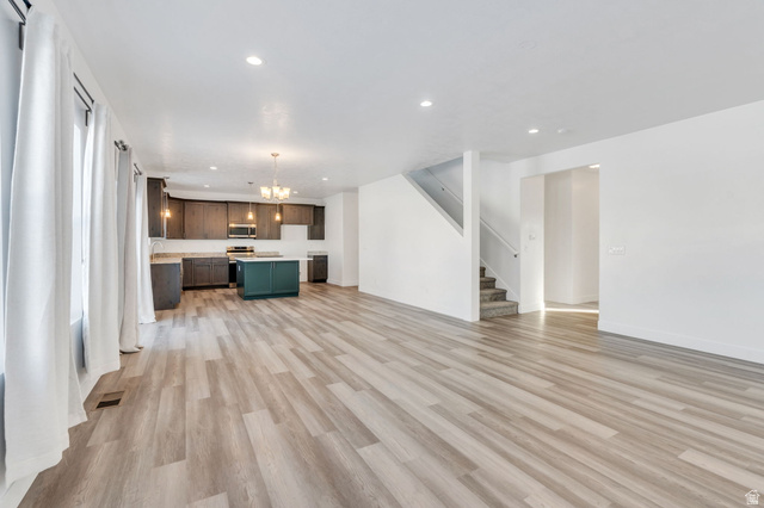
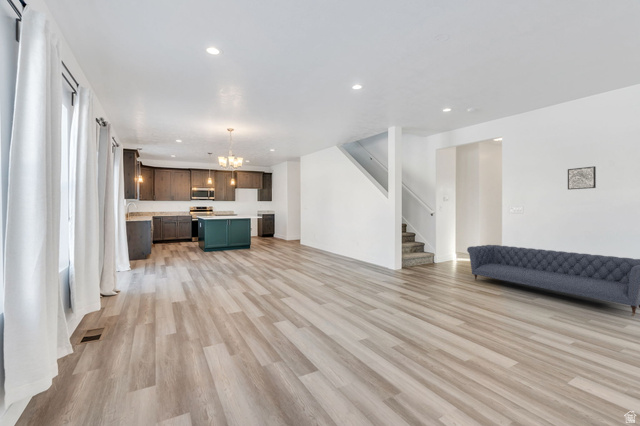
+ sofa [466,244,640,317]
+ wall art [567,165,597,190]
